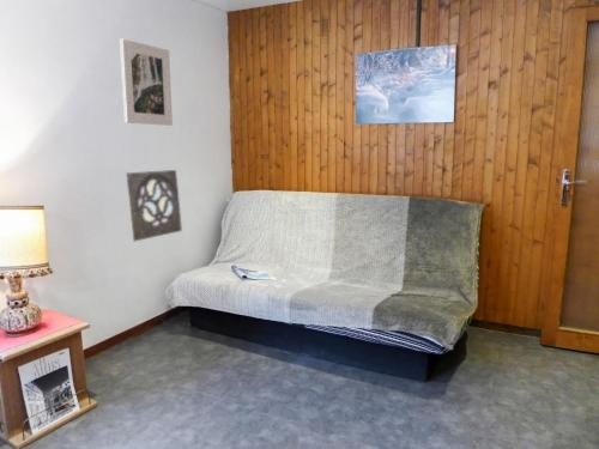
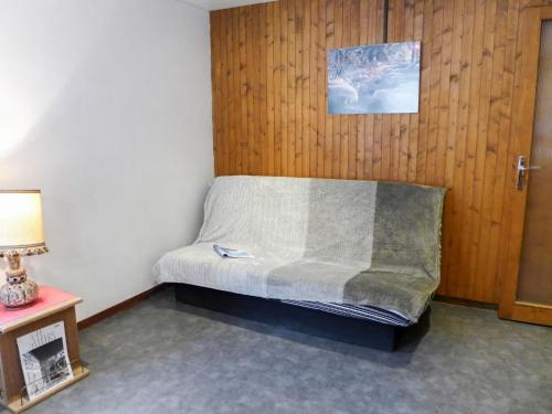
- wall ornament [125,169,183,243]
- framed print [119,37,174,127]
